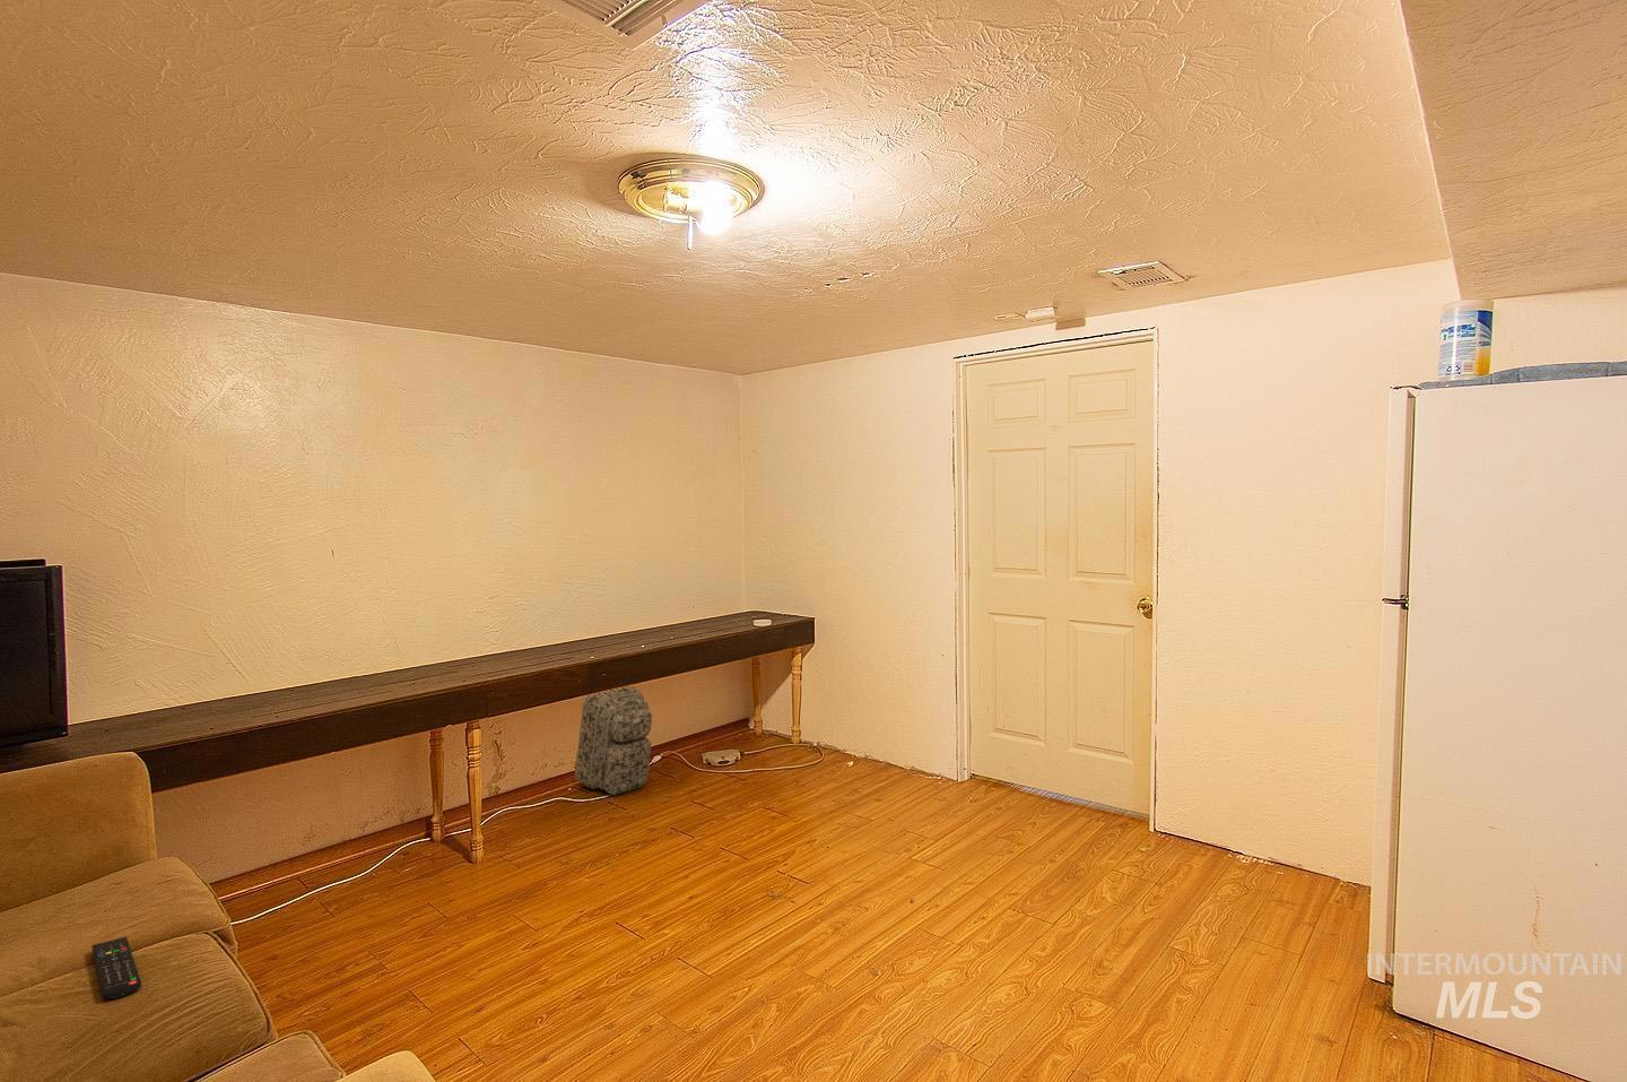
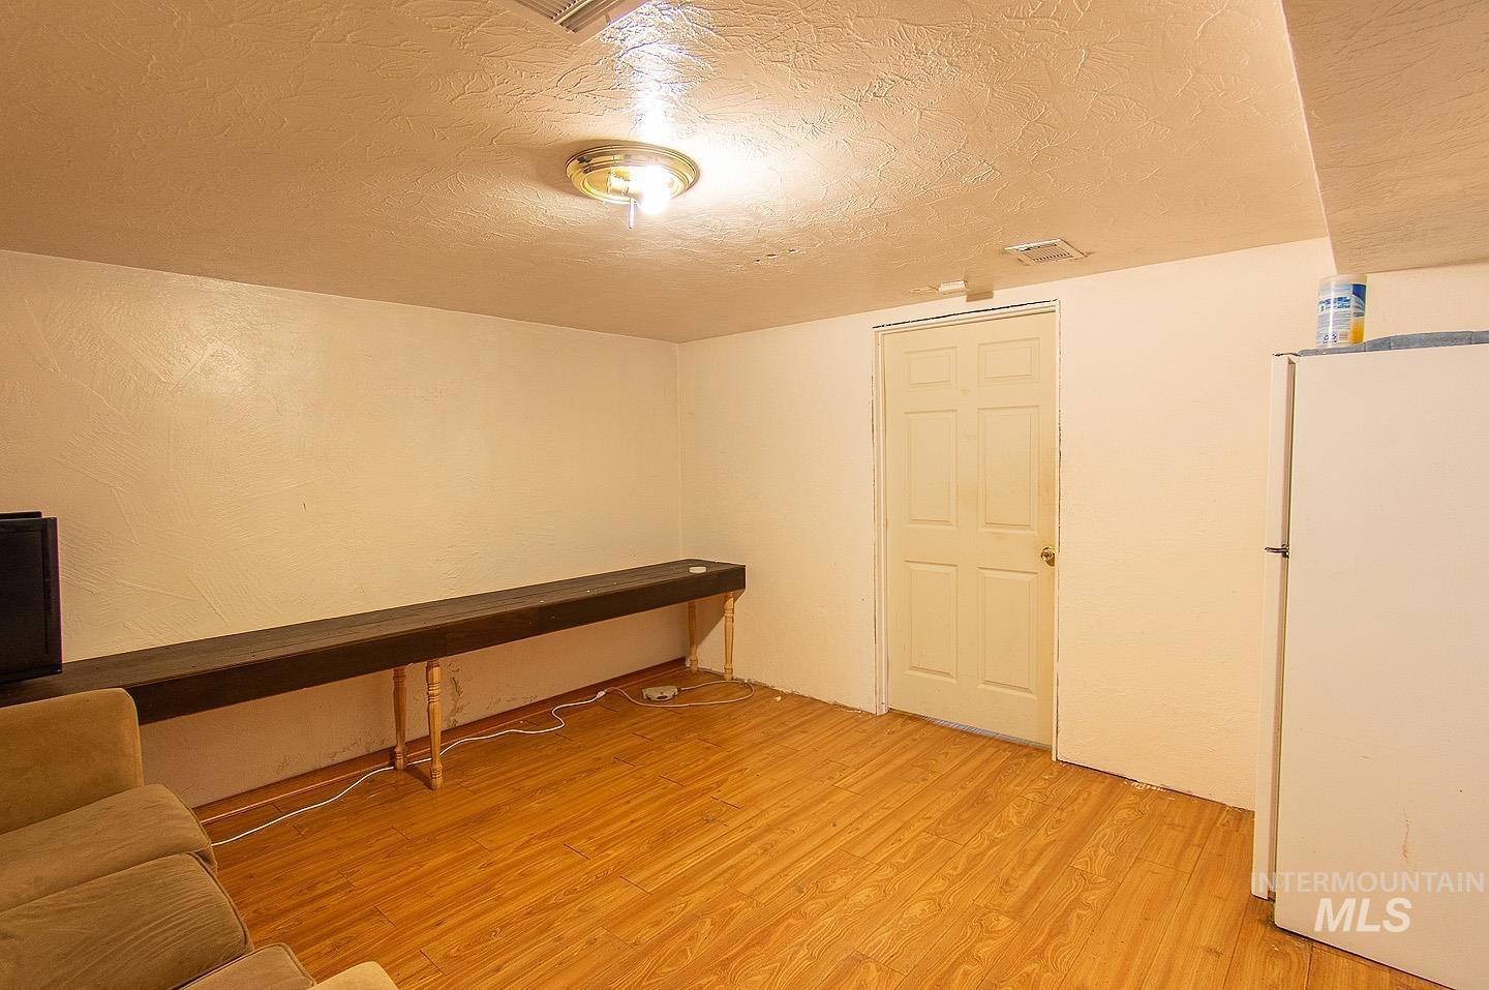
- remote control [91,936,142,1000]
- backpack [575,685,653,796]
